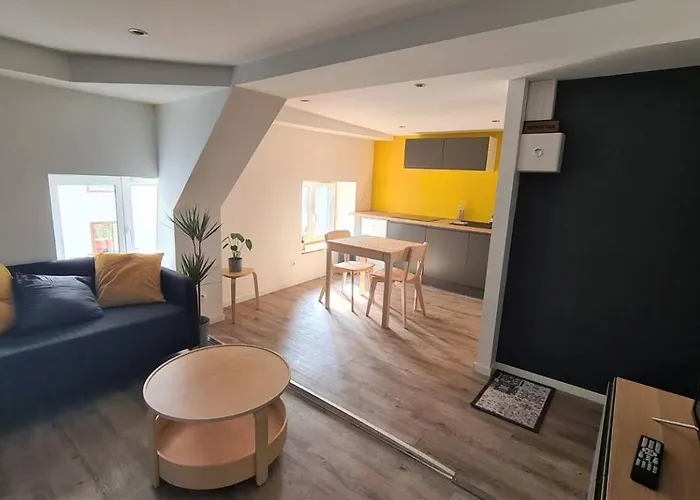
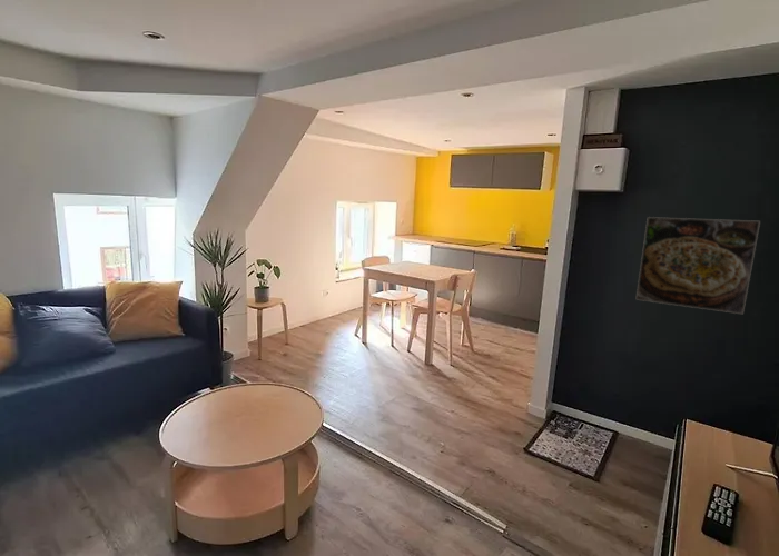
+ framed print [635,216,761,315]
